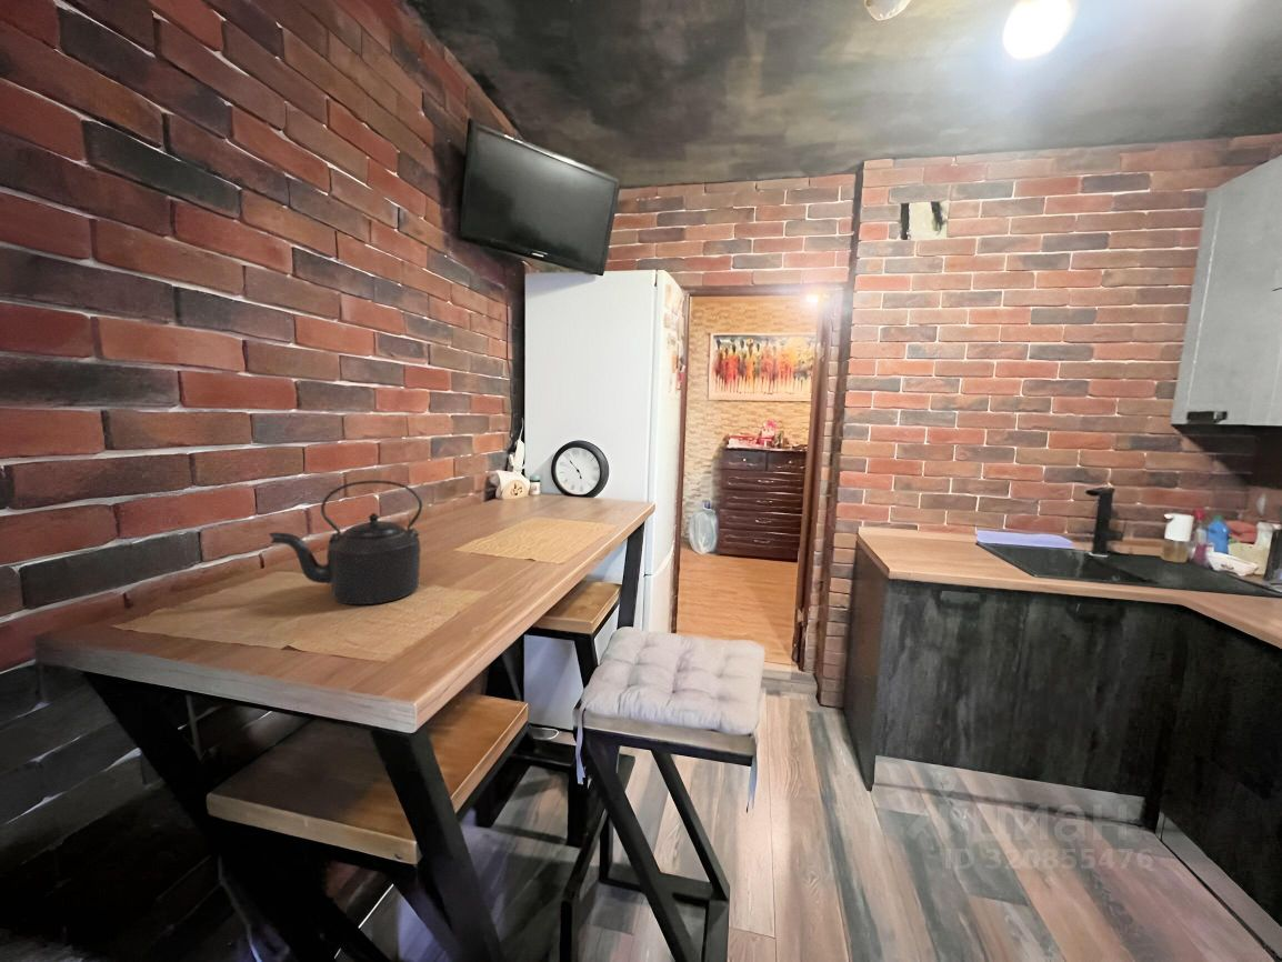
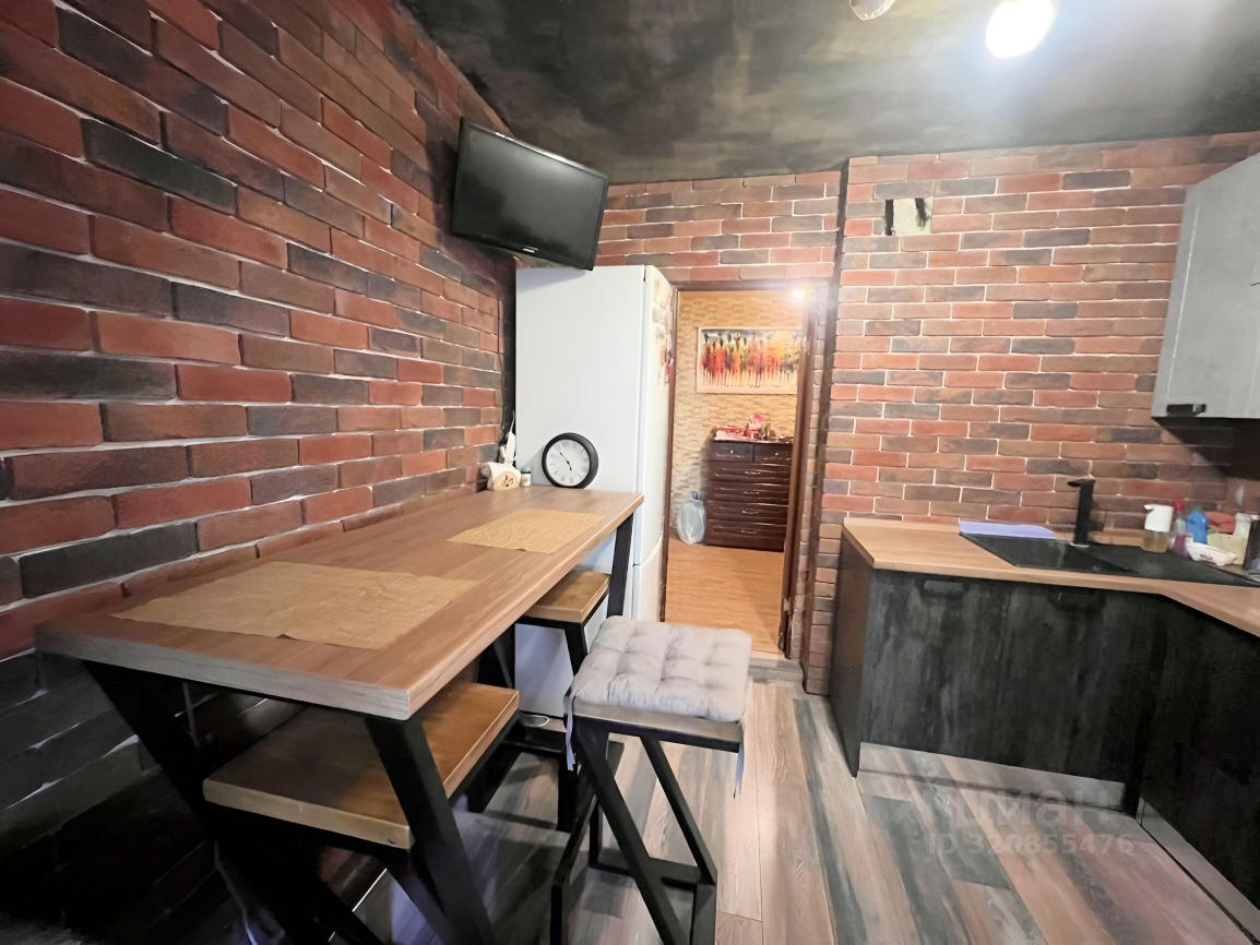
- kettle [268,479,423,605]
